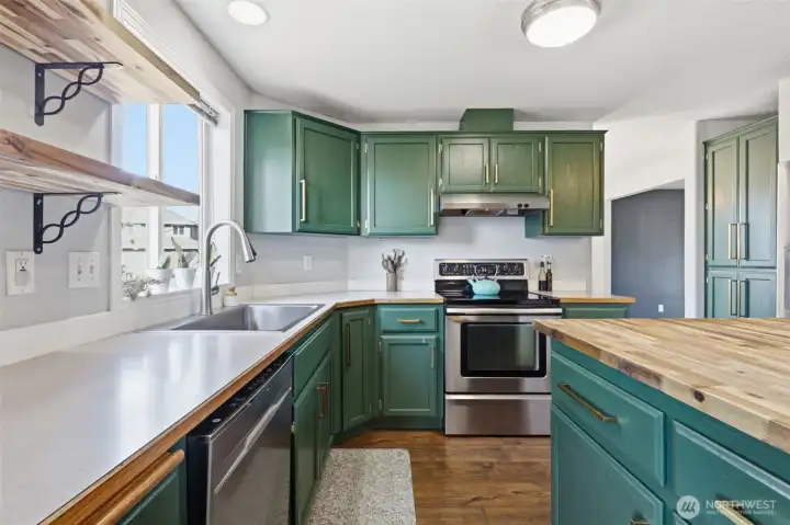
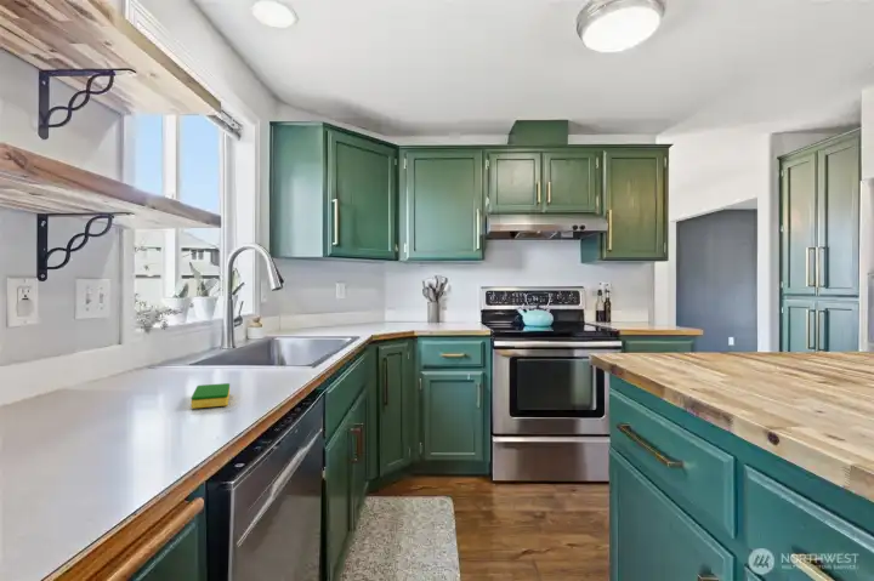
+ dish sponge [191,382,231,410]
